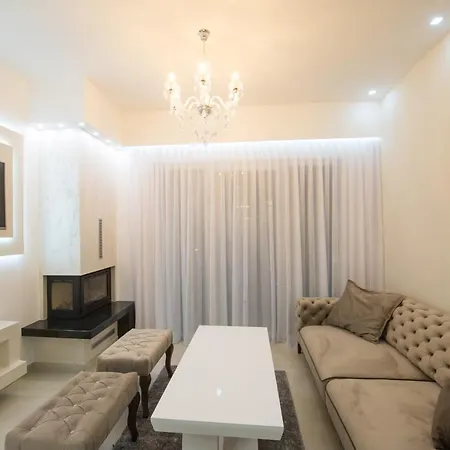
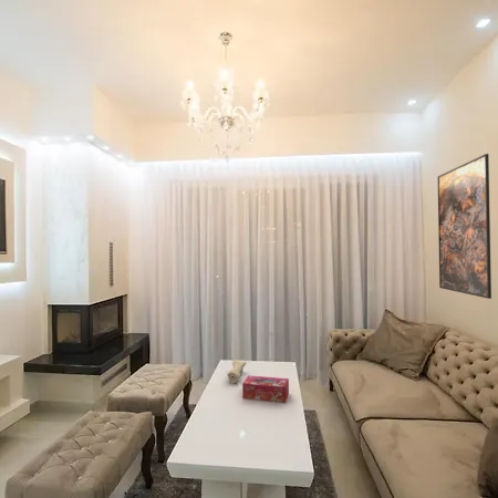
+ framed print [437,153,492,300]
+ candle [227,359,248,384]
+ tissue box [241,374,290,403]
